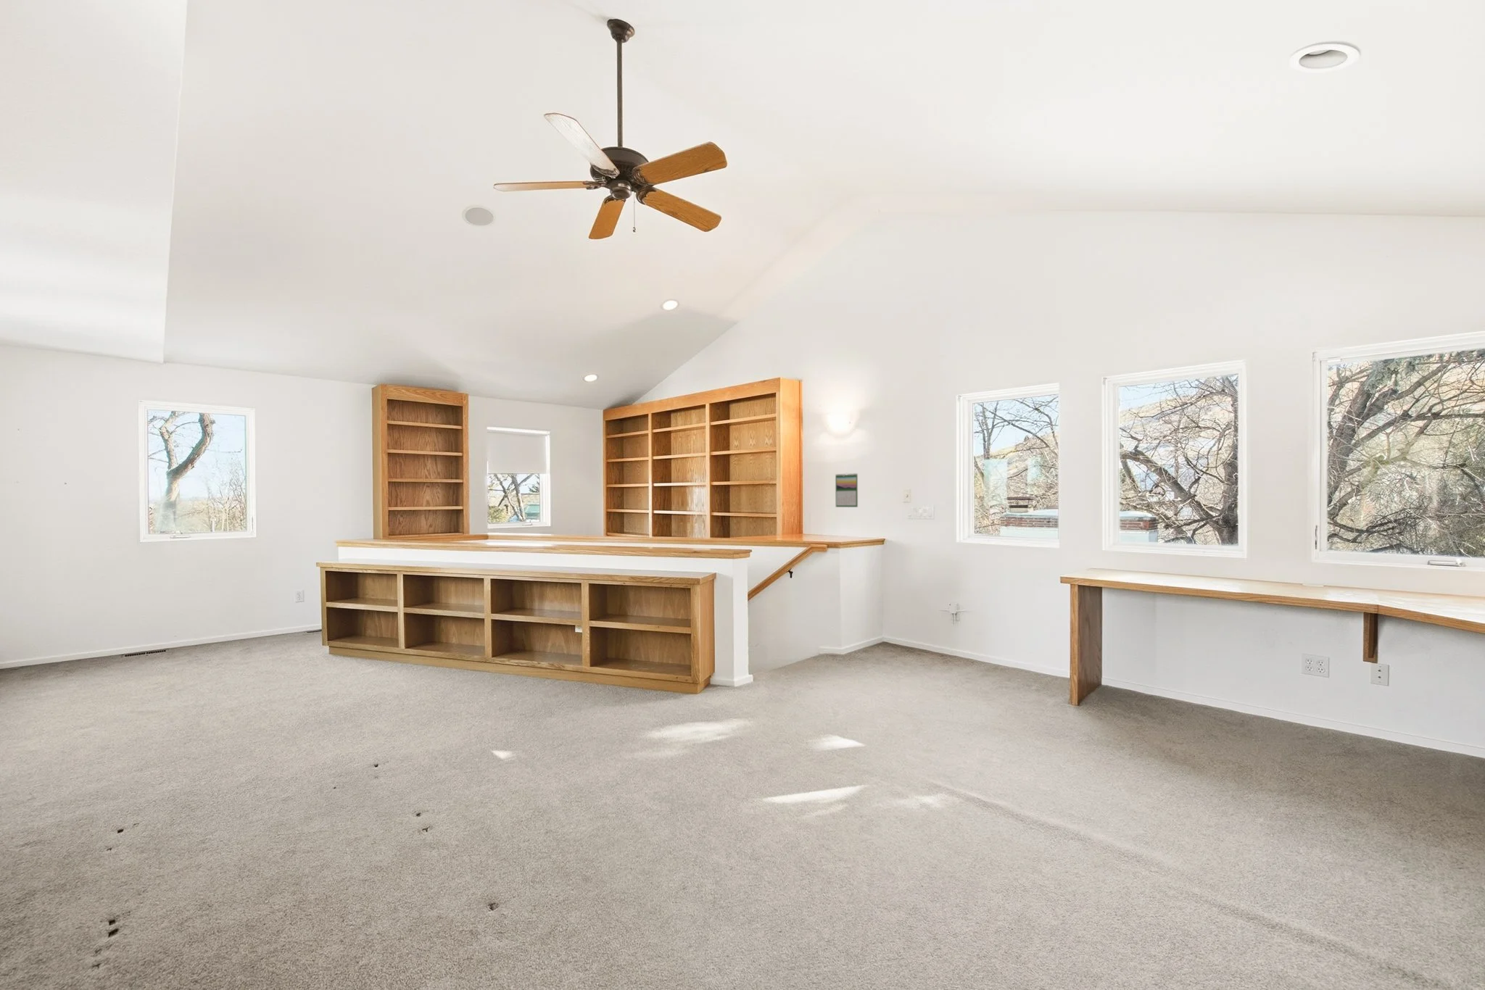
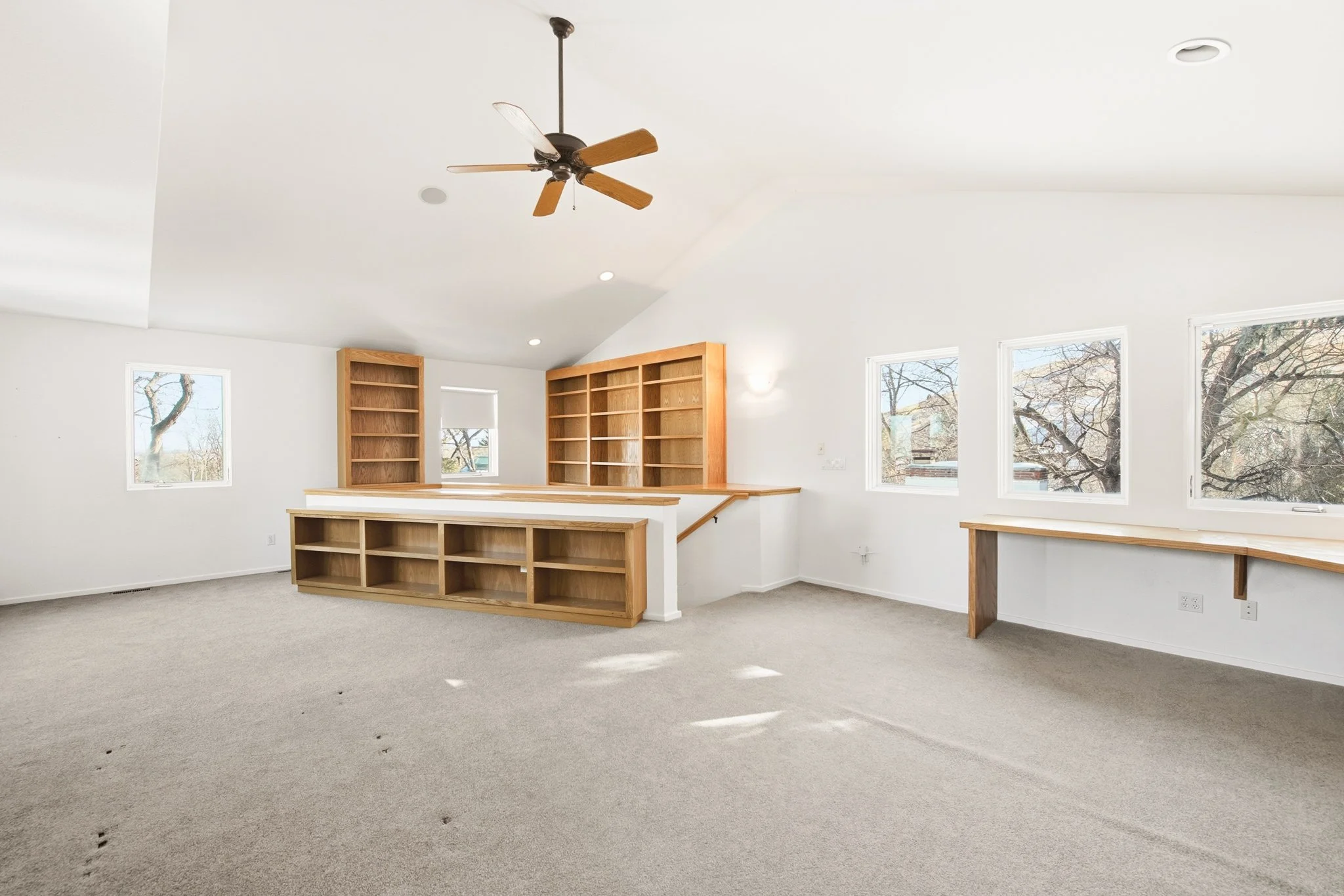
- calendar [834,473,859,508]
